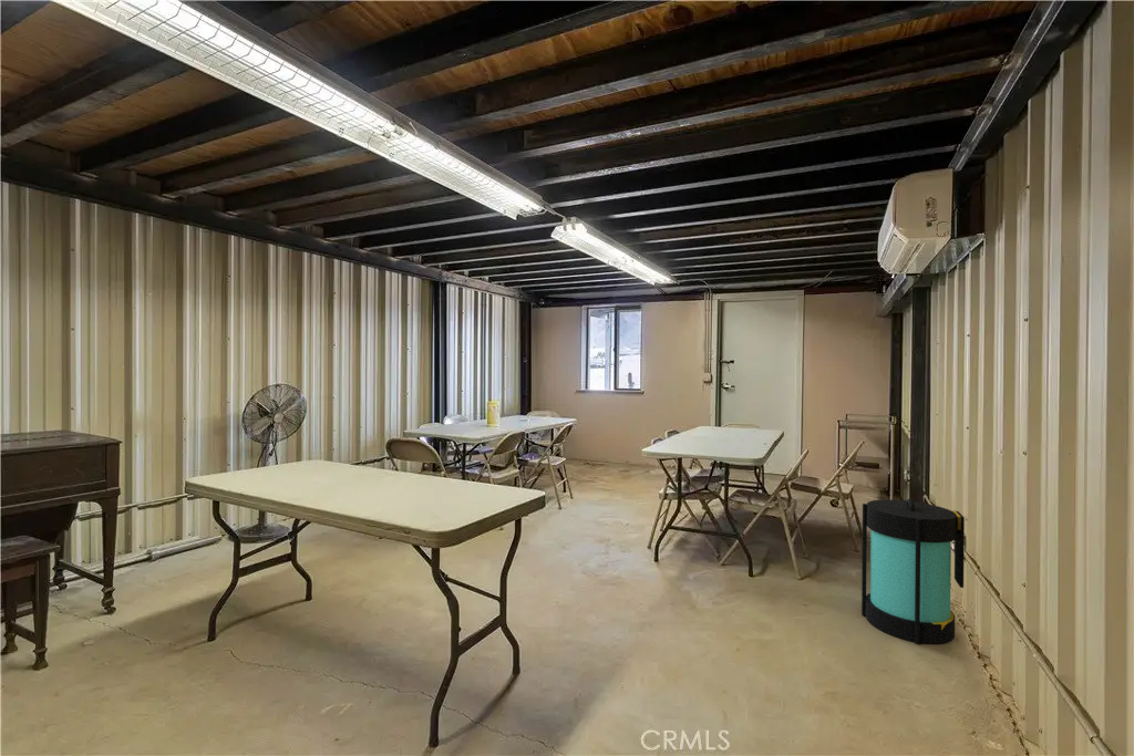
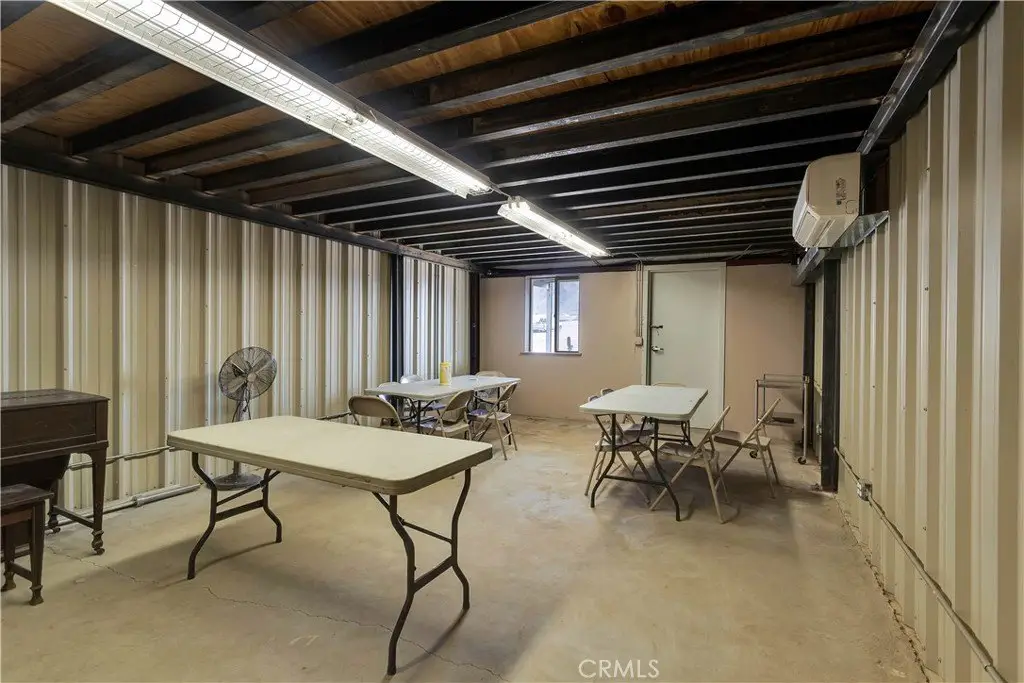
- lantern [860,497,966,645]
